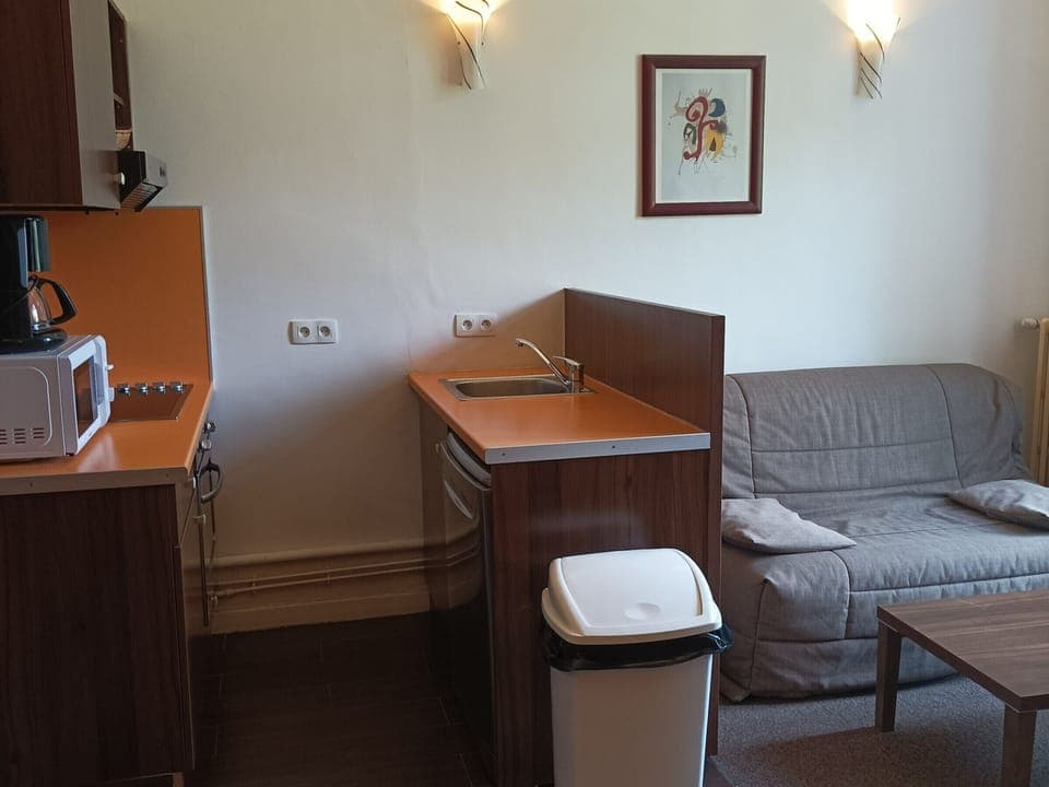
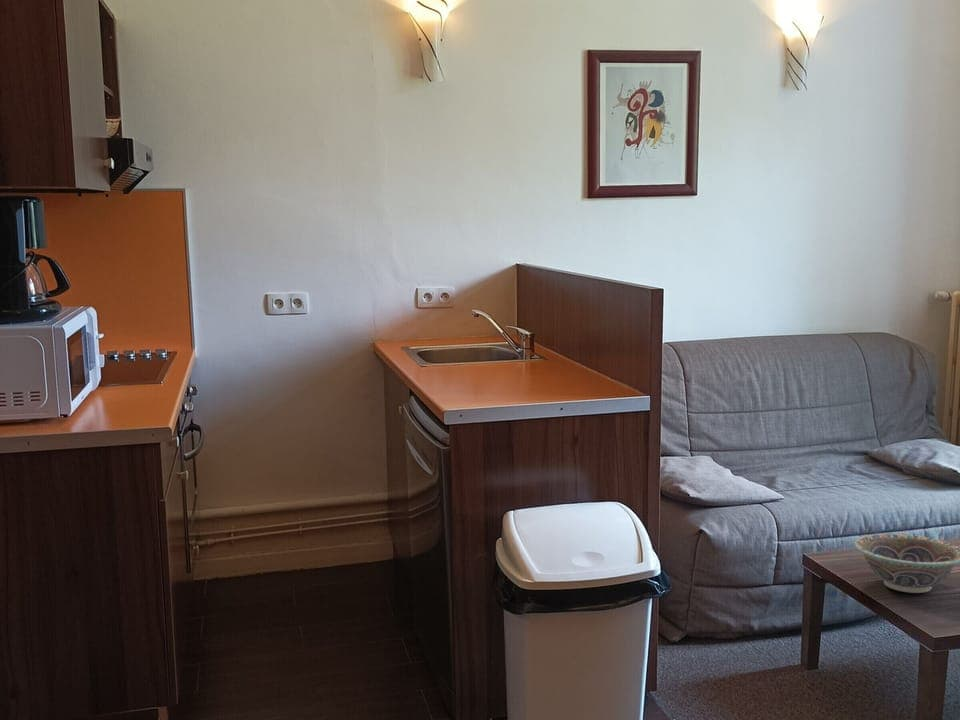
+ decorative bowl [853,533,960,594]
